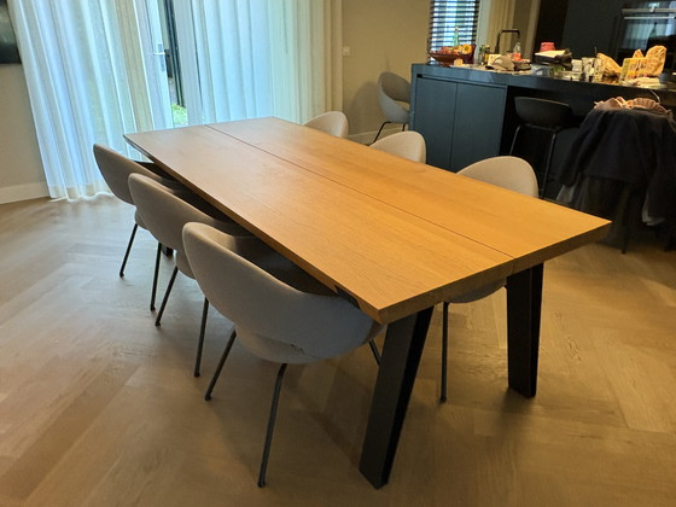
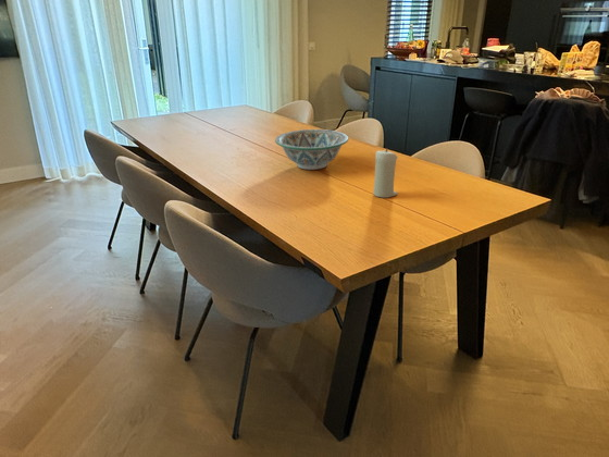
+ decorative bowl [274,128,349,171]
+ candle [372,148,399,199]
